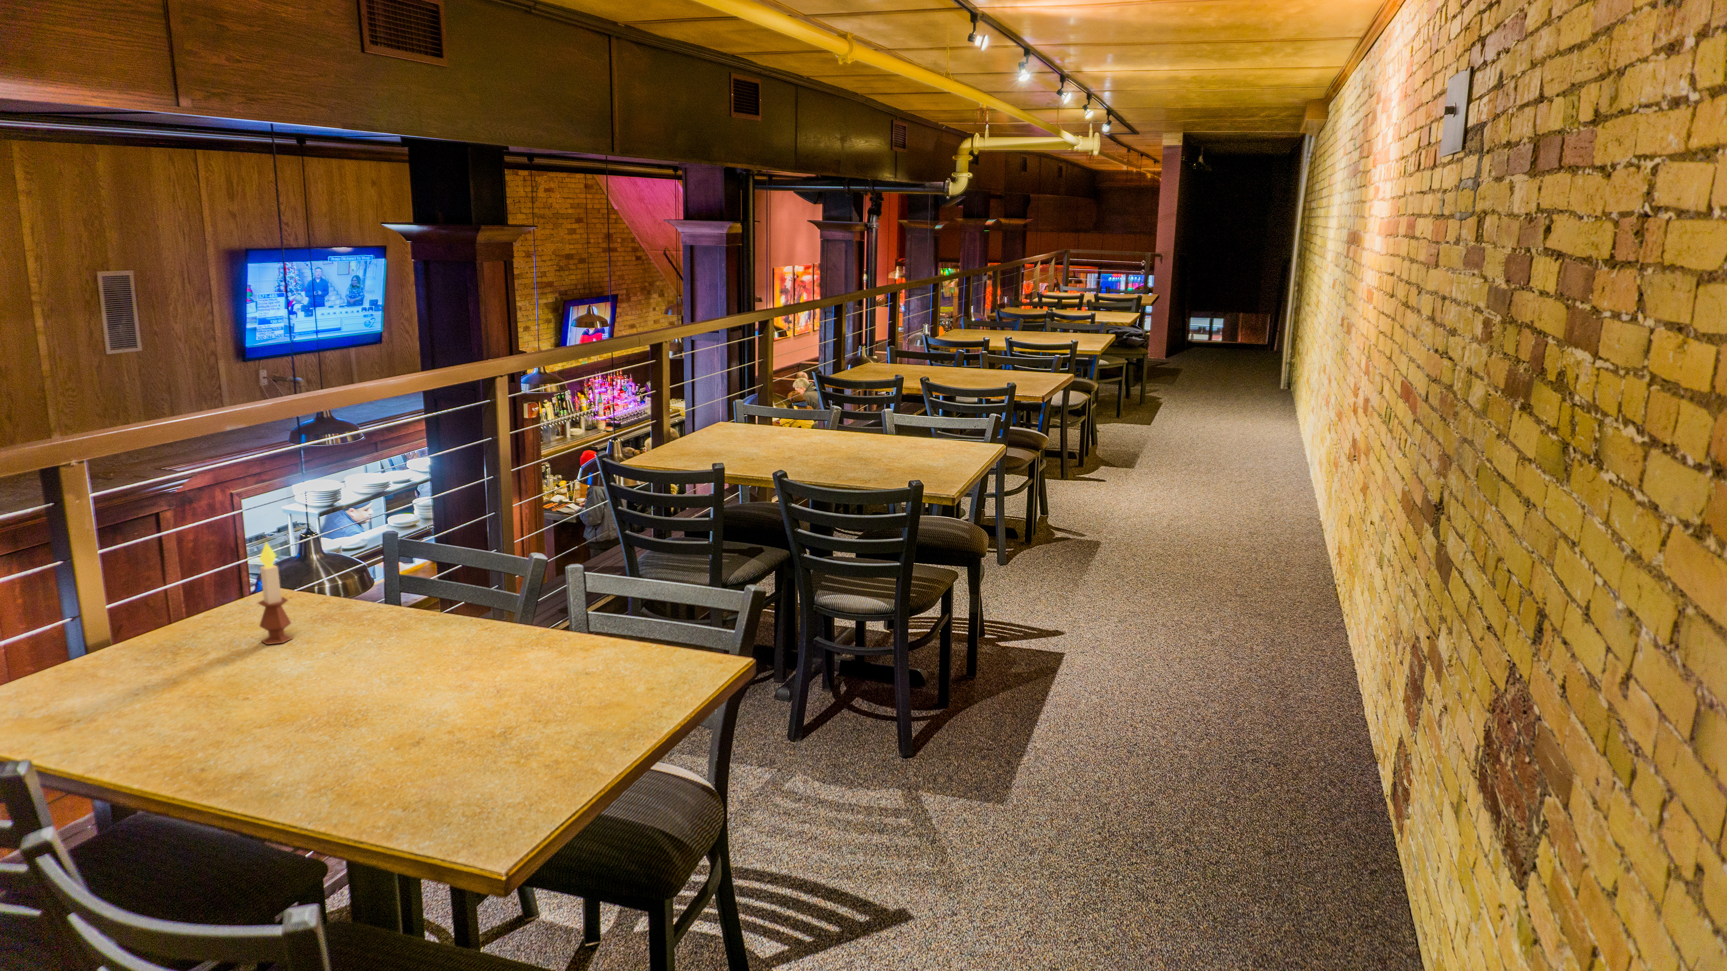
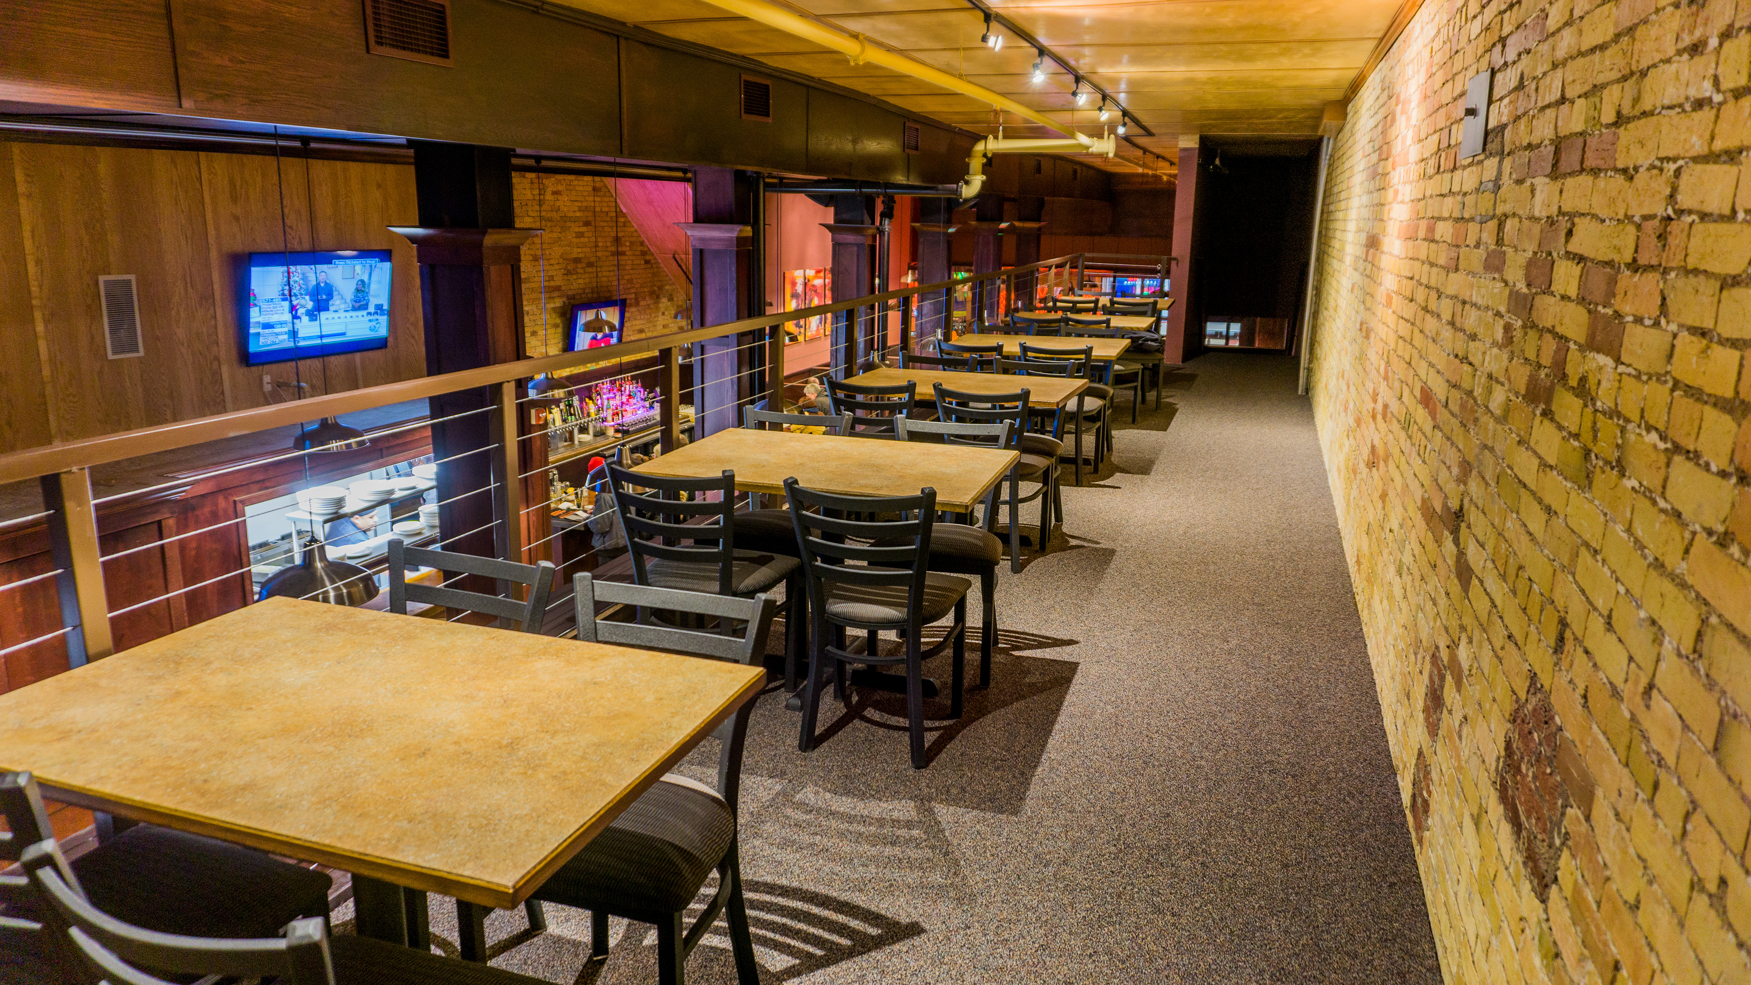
- candle [256,541,293,645]
